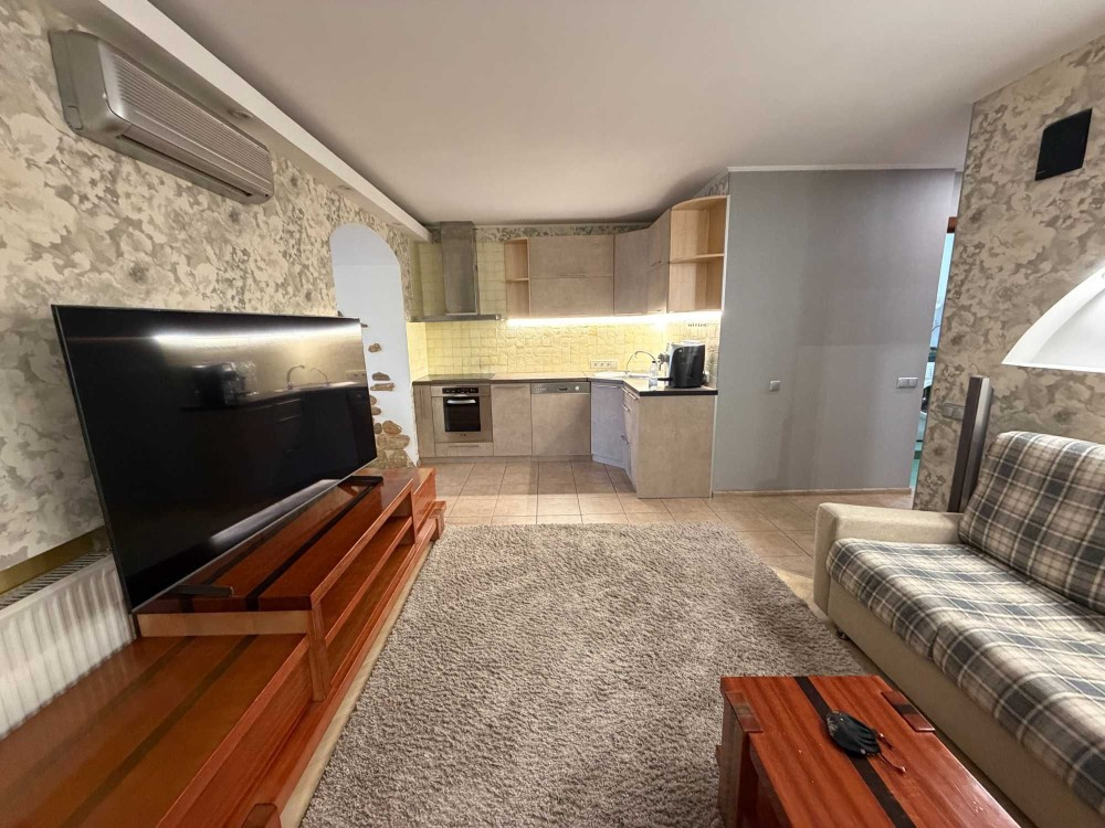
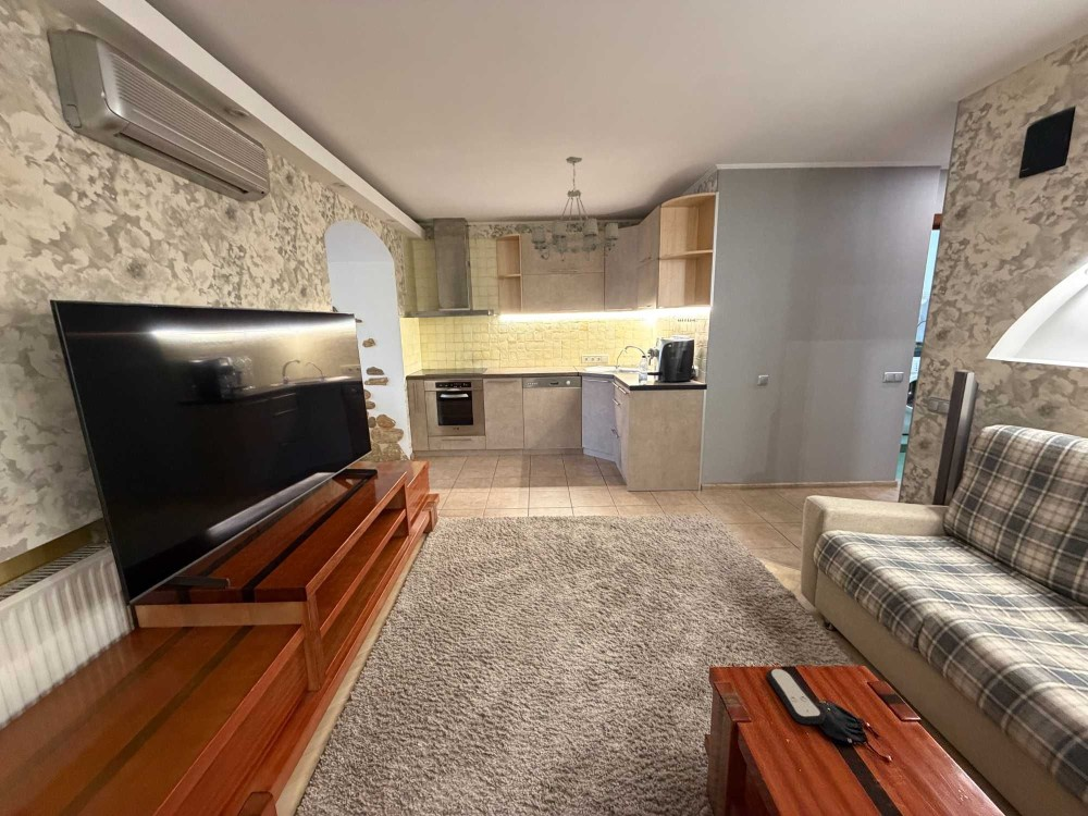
+ remote control [766,667,826,726]
+ chandelier [530,156,621,263]
